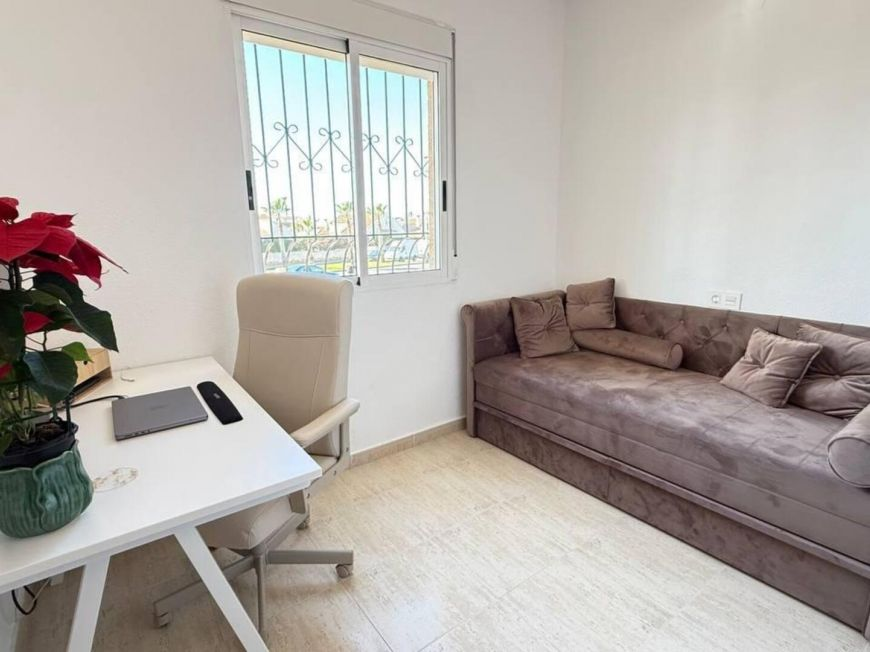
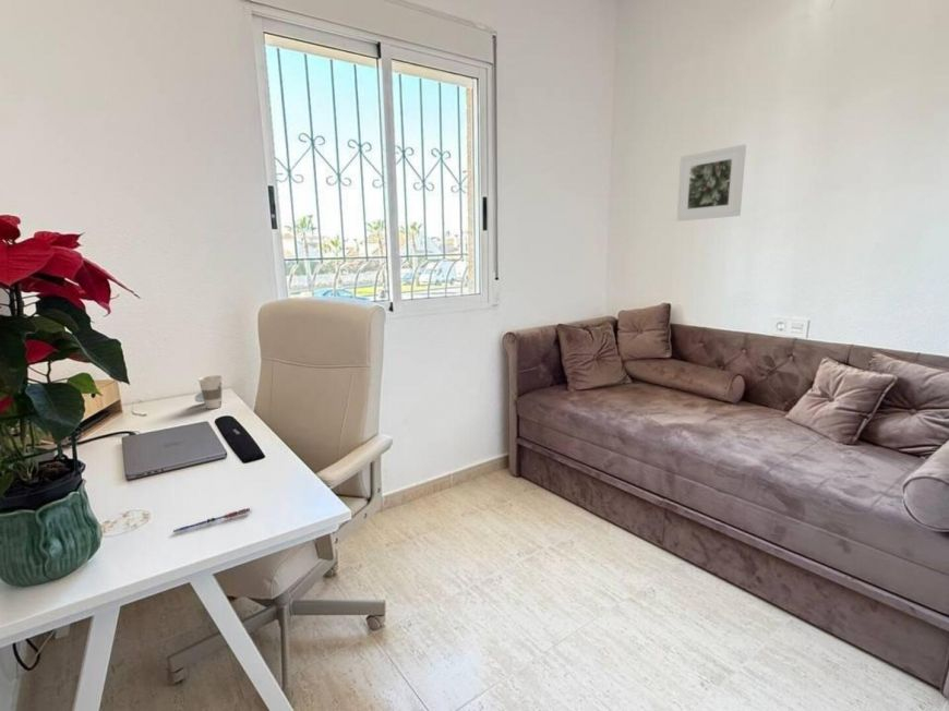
+ cup [193,374,224,410]
+ pen [172,507,251,534]
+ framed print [676,144,747,222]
